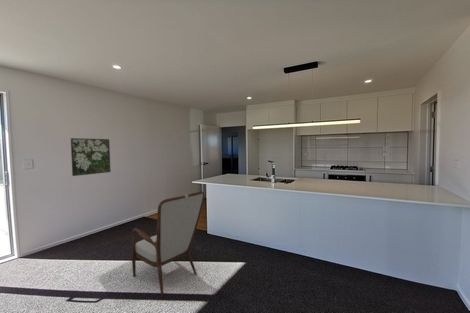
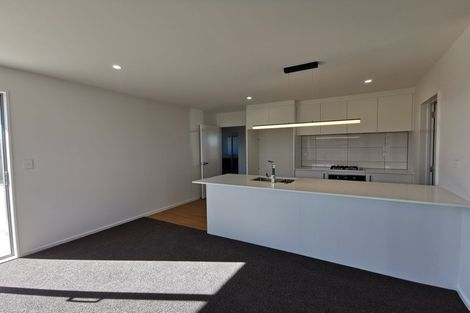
- armchair [131,190,206,296]
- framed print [70,137,111,177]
